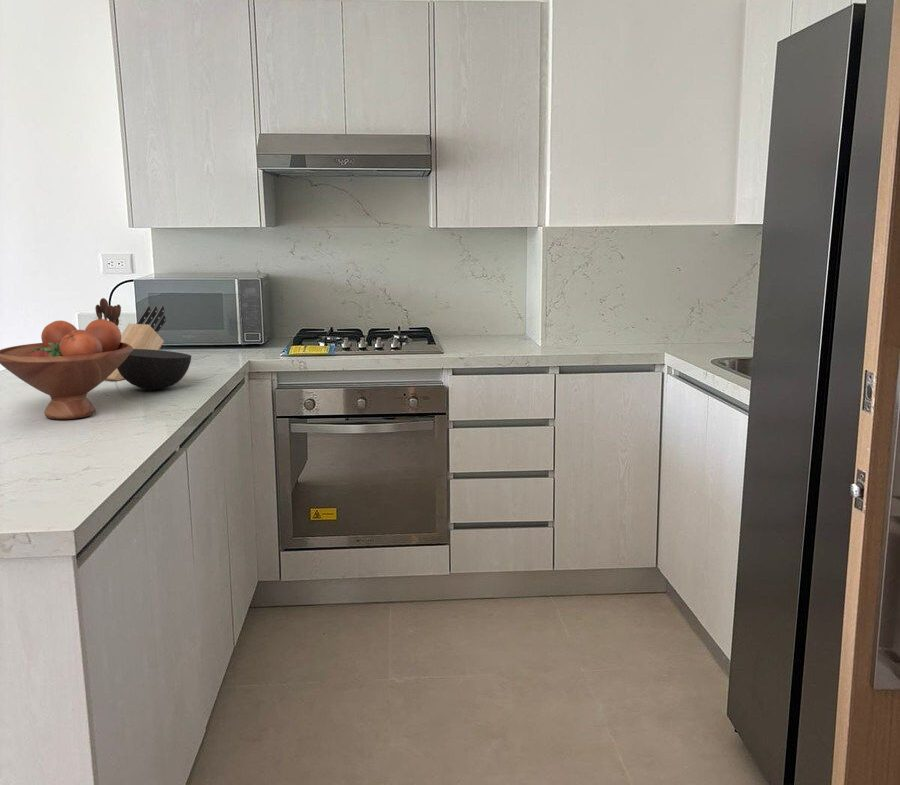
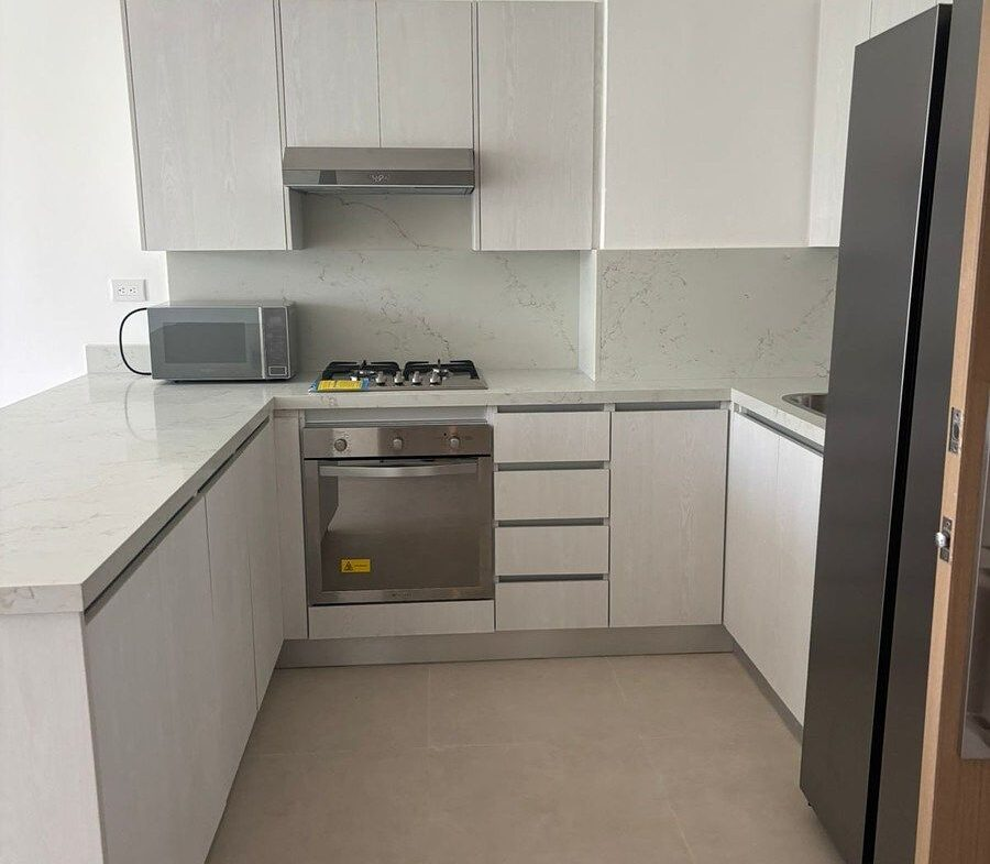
- fruit bowl [0,318,133,421]
- knife block [105,305,167,382]
- bowl [117,349,192,391]
- utensil holder [94,297,122,326]
